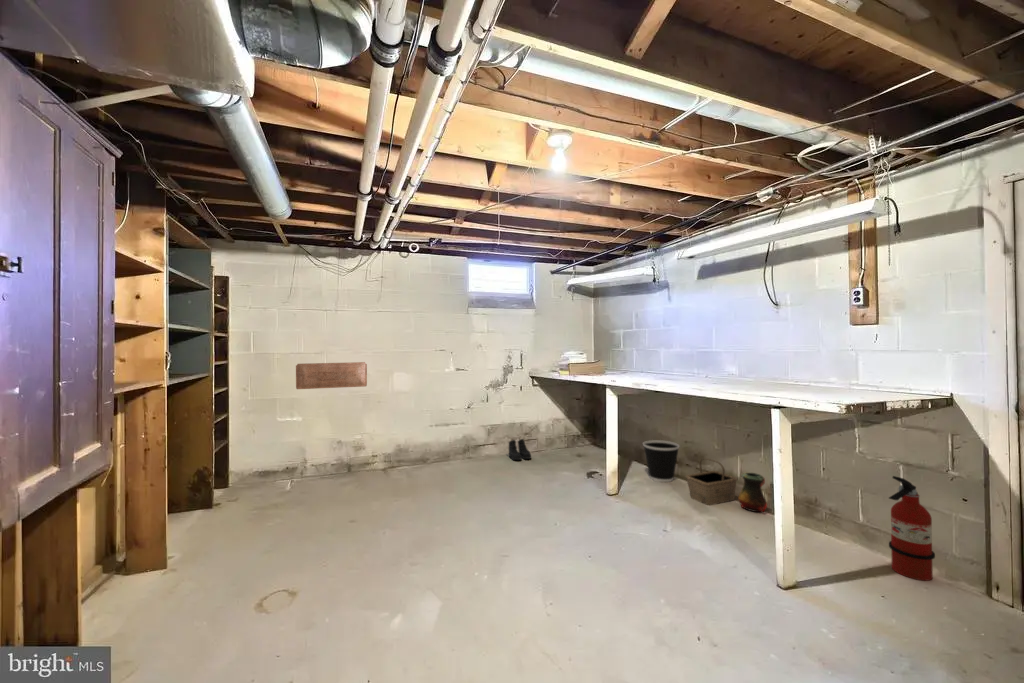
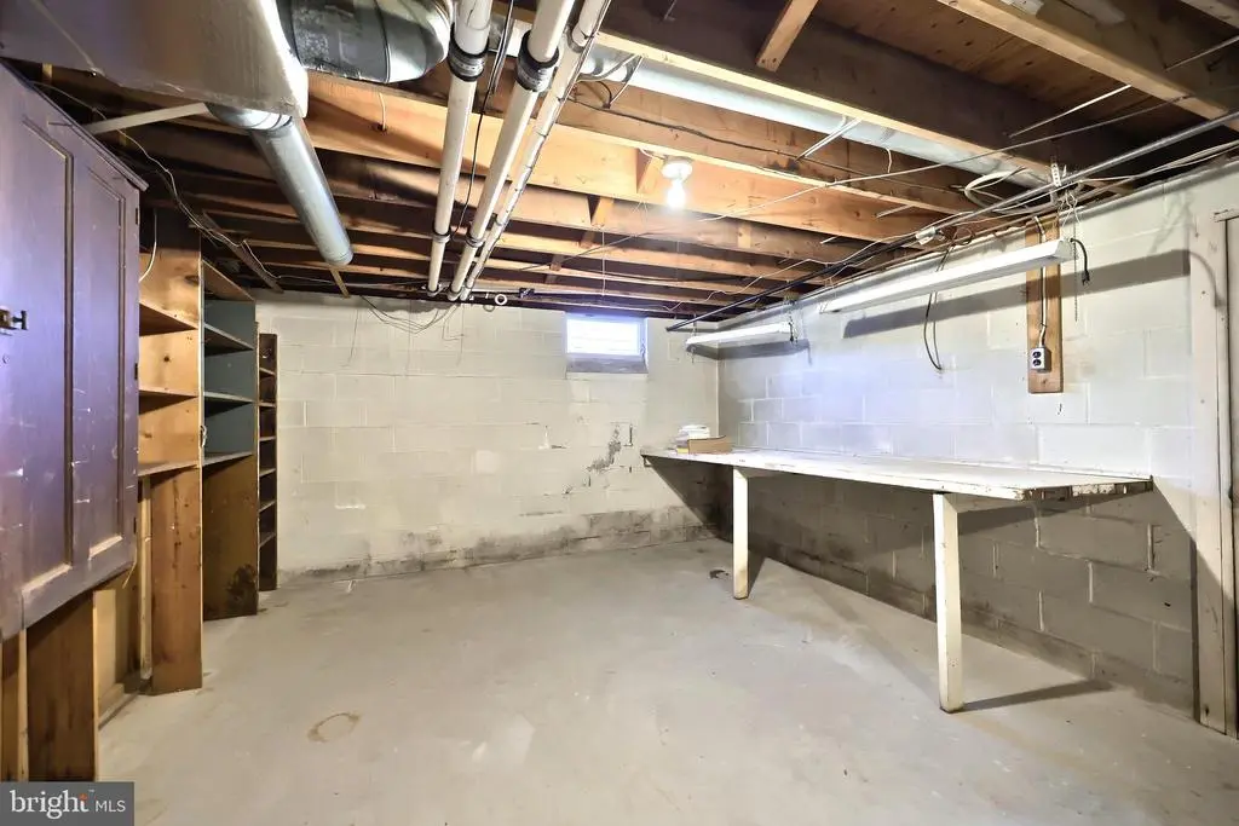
- boots [508,438,532,461]
- wooden board [295,361,368,390]
- fire extinguisher [888,475,936,582]
- basket [685,457,738,506]
- wastebasket [642,439,681,483]
- vase [737,471,768,513]
